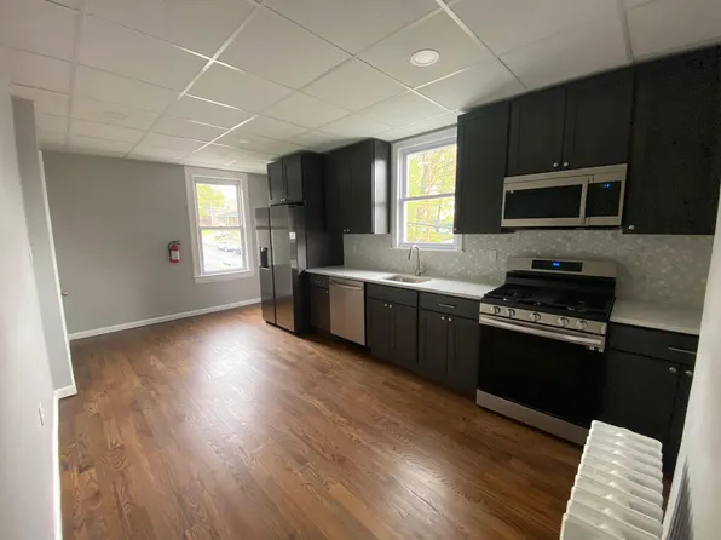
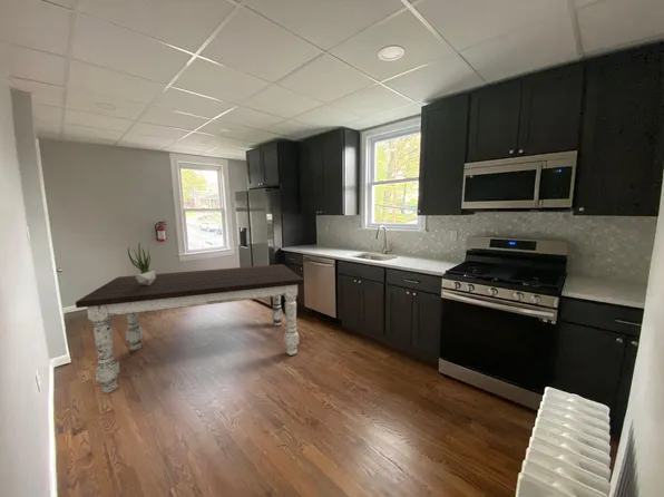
+ potted plant [127,241,156,285]
+ dining table [75,263,305,394]
